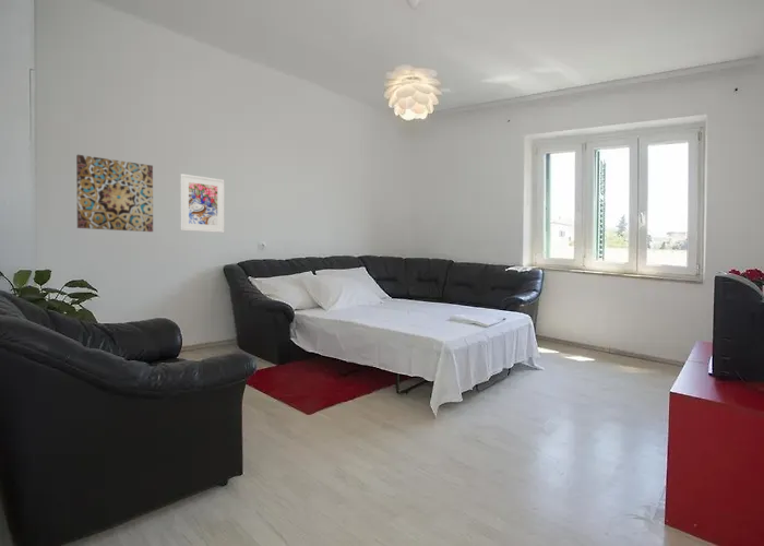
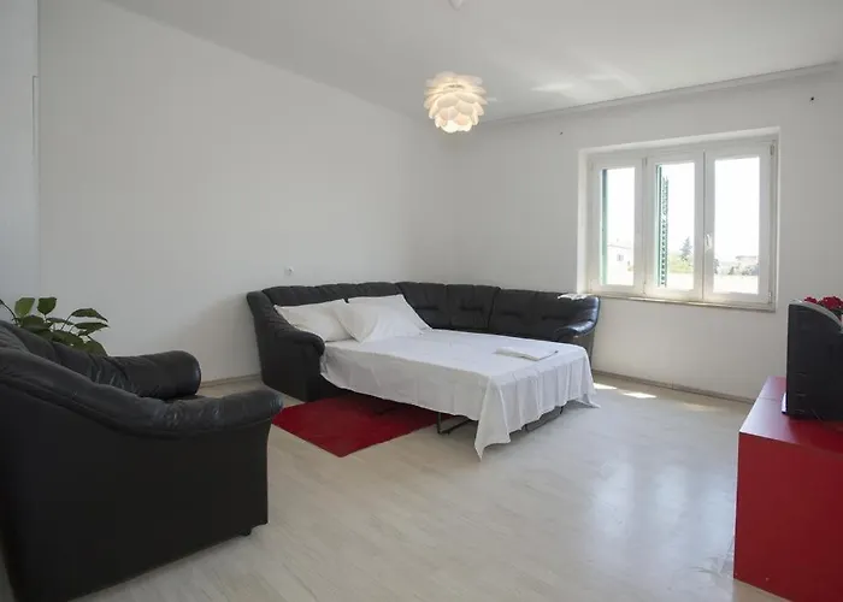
- wall art [75,154,154,233]
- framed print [179,173,226,234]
